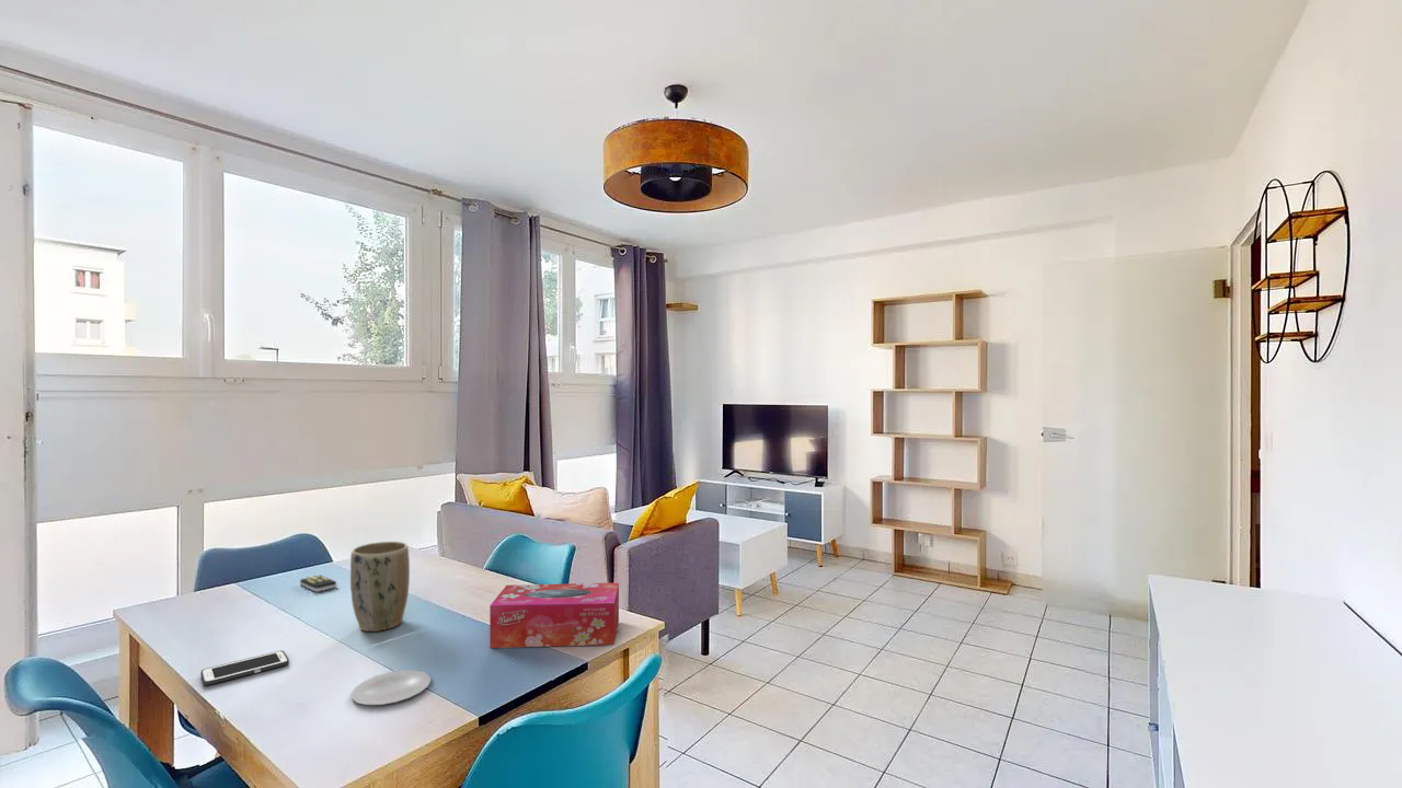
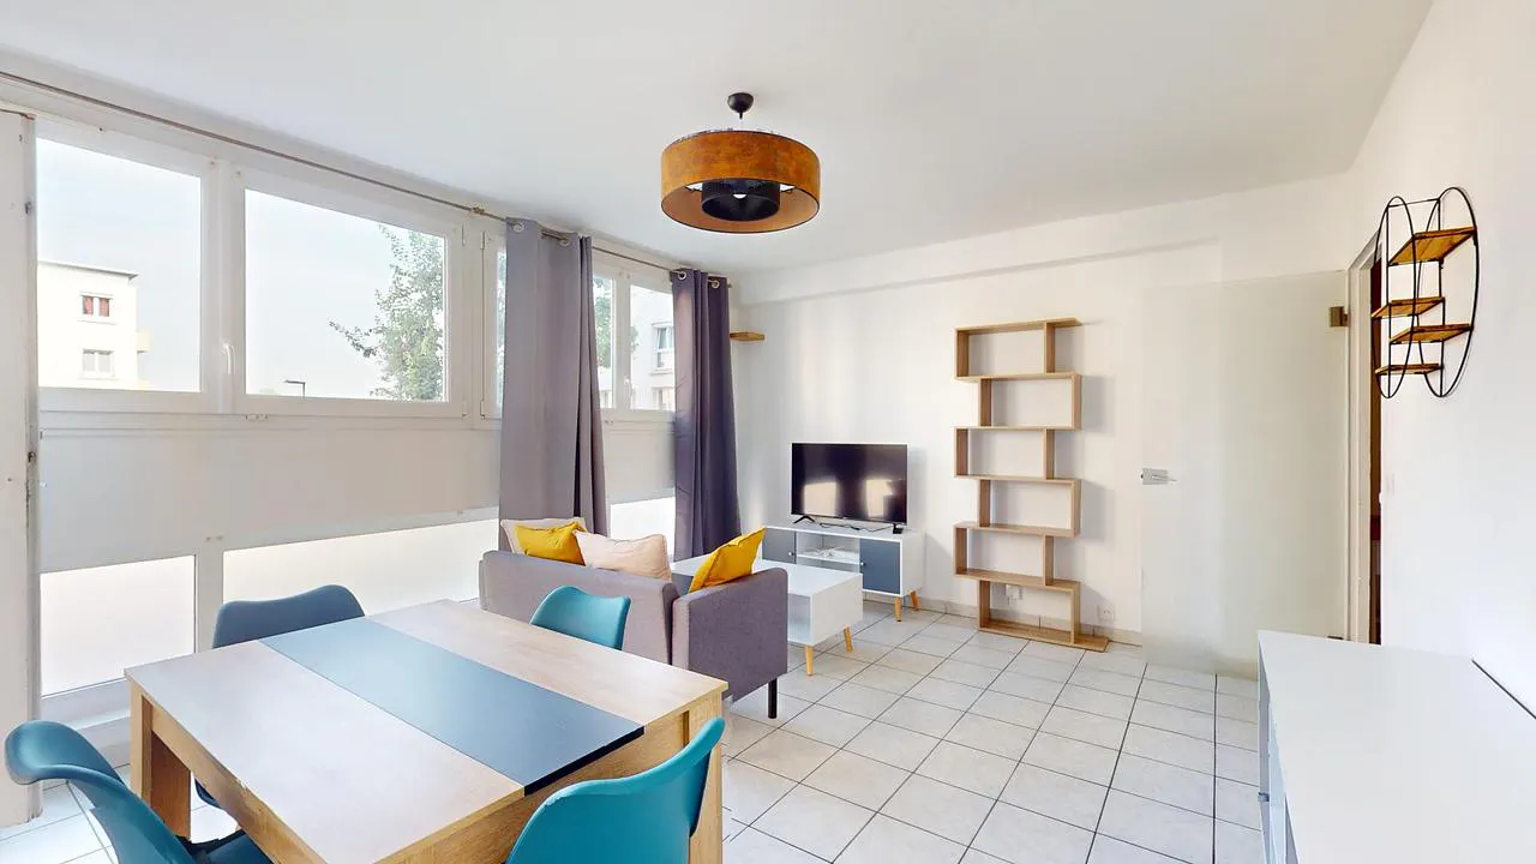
- remote control [299,573,337,593]
- plant pot [349,541,411,633]
- plate [350,669,433,706]
- tissue box [489,581,620,649]
- cell phone [199,649,290,686]
